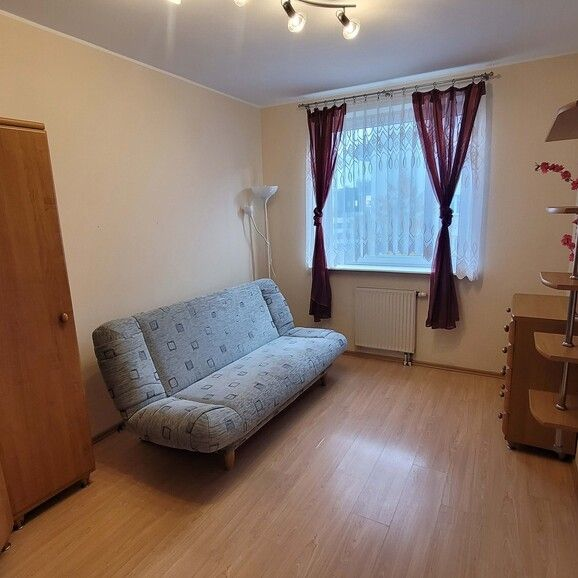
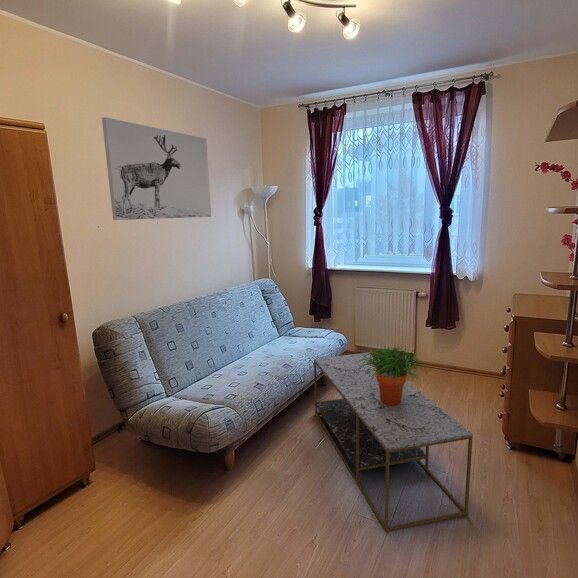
+ potted plant [357,344,428,407]
+ coffee table [313,351,474,533]
+ wall art [101,116,212,221]
